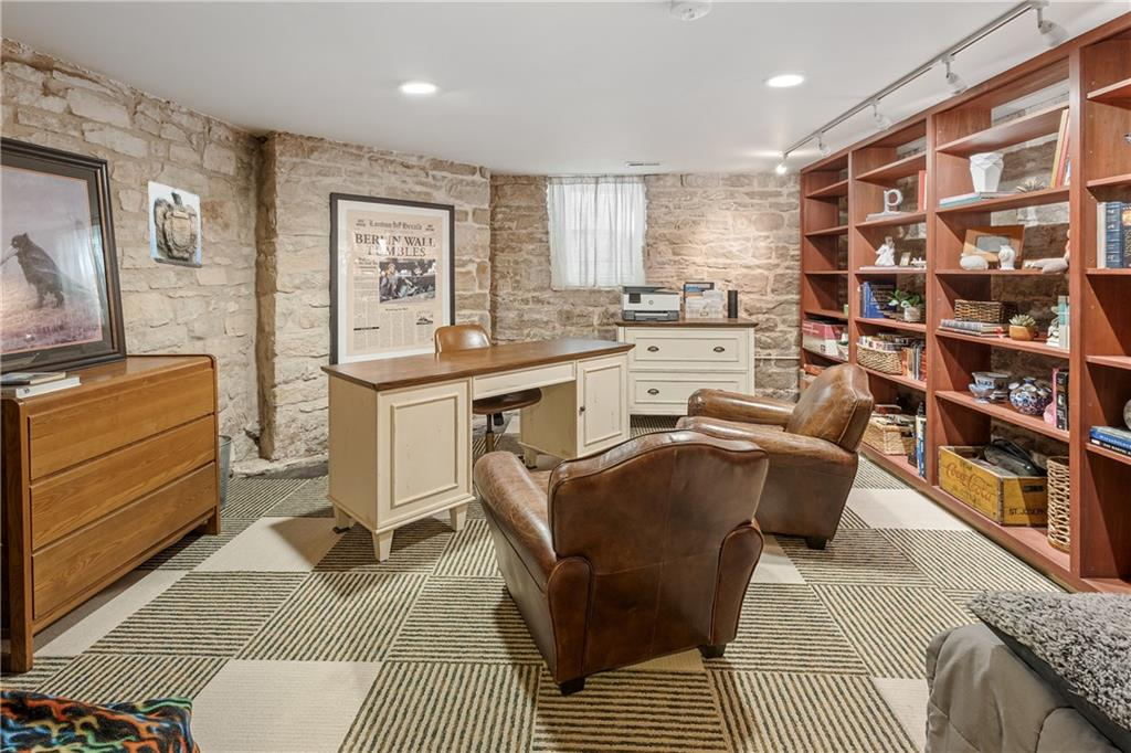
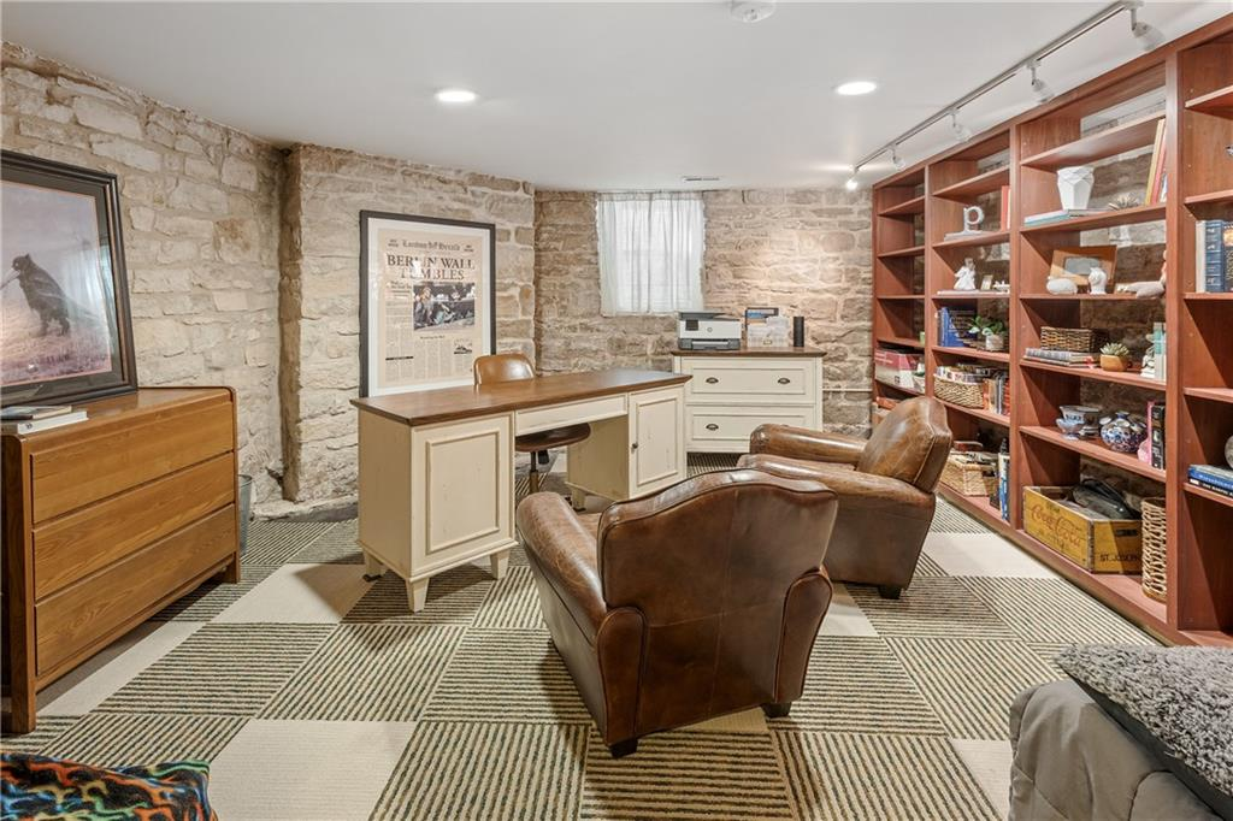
- wall sculpture [147,180,203,269]
